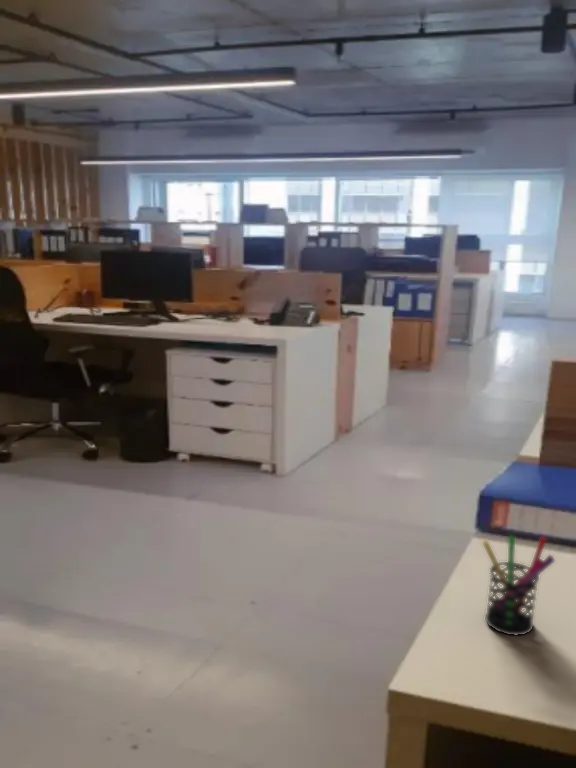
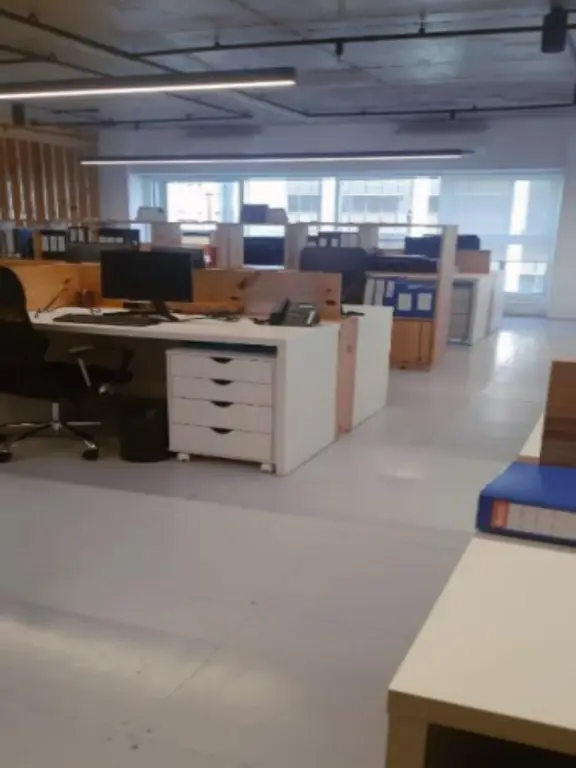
- pen holder [481,534,556,636]
